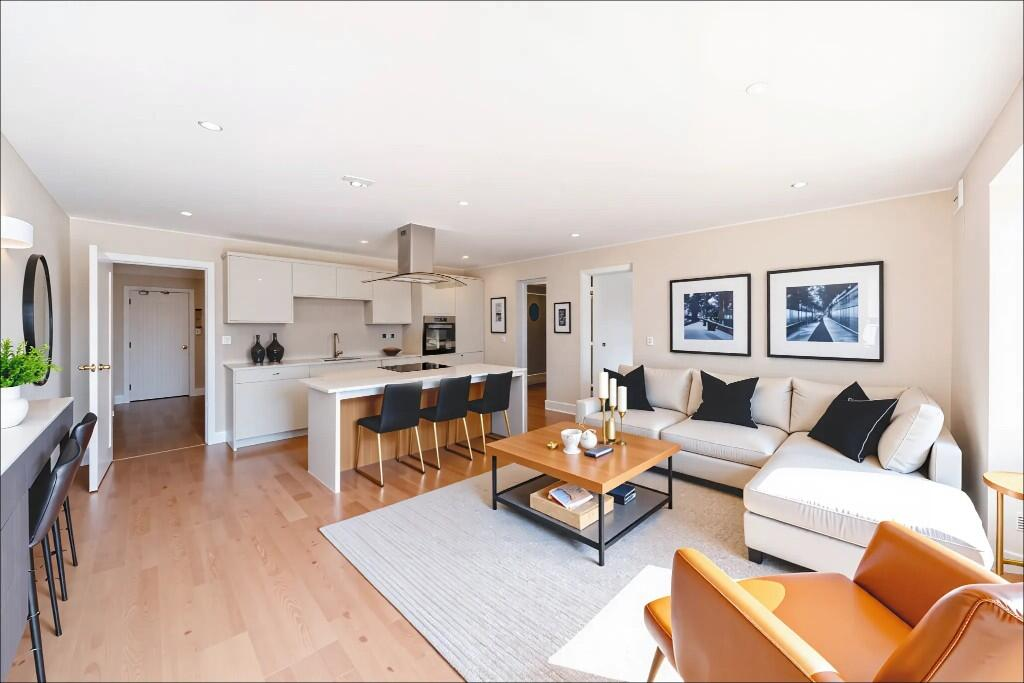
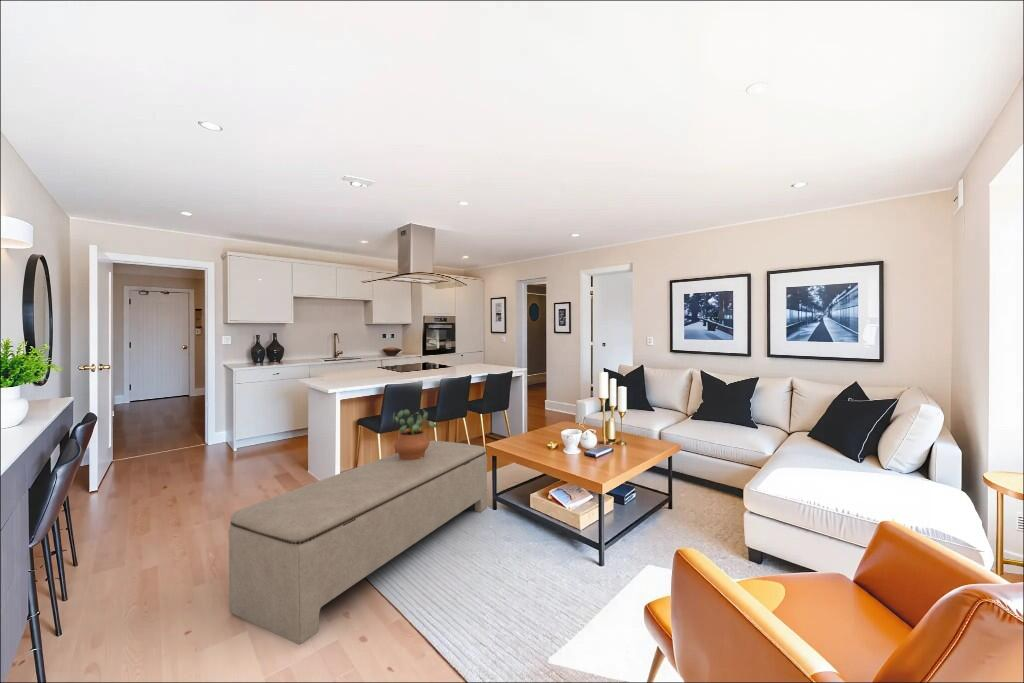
+ bench [228,440,488,646]
+ potted plant [392,408,438,460]
